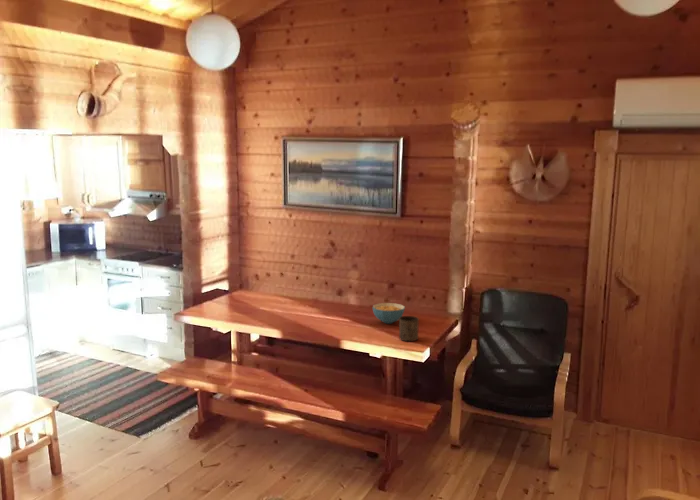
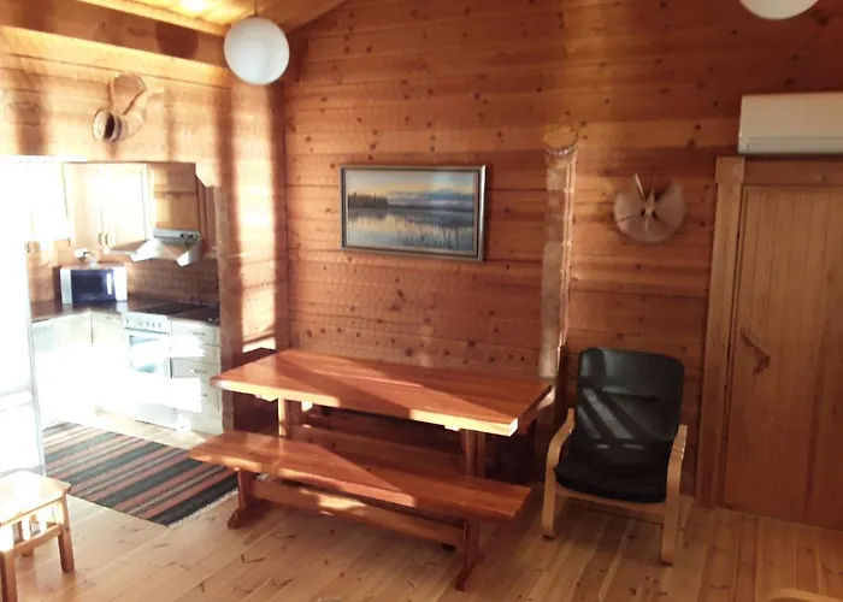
- cup [398,315,420,342]
- cereal bowl [372,302,406,325]
